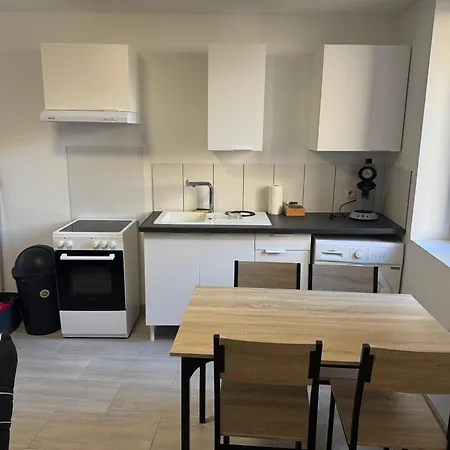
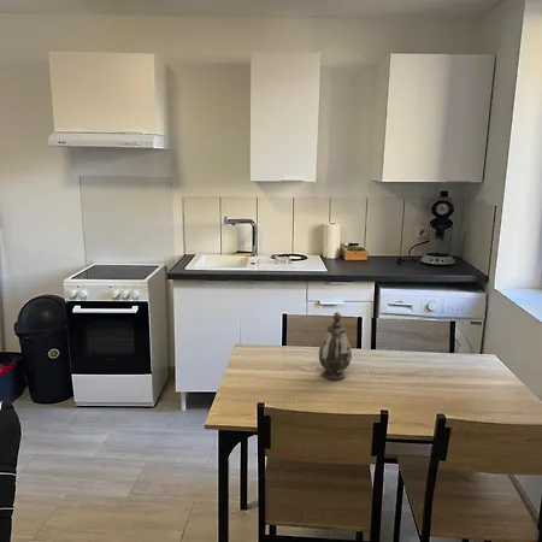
+ teapot [318,311,353,381]
